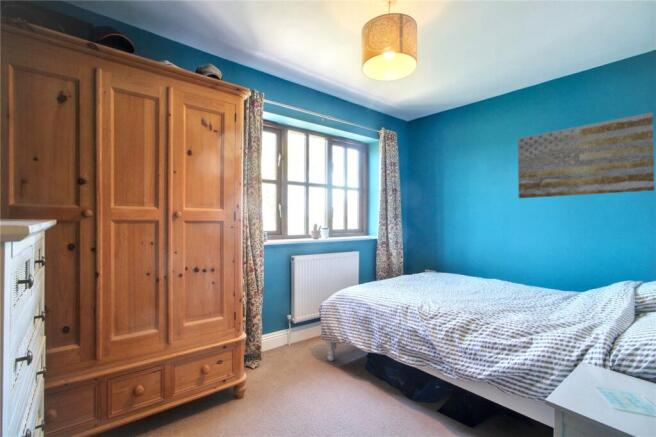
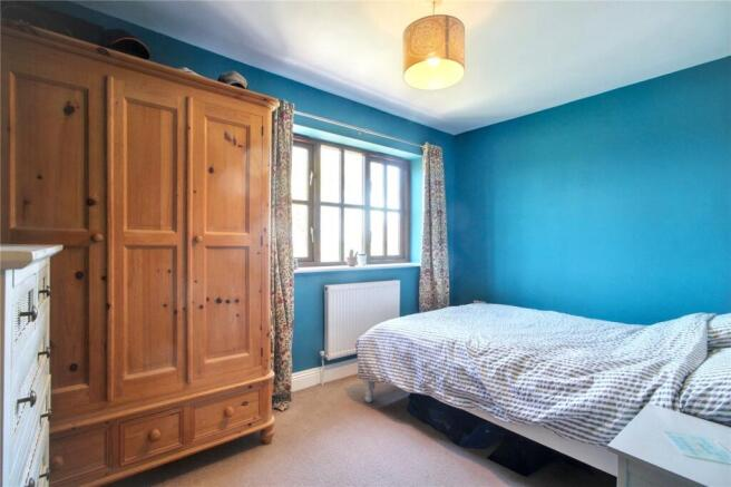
- wall art [517,111,656,199]
